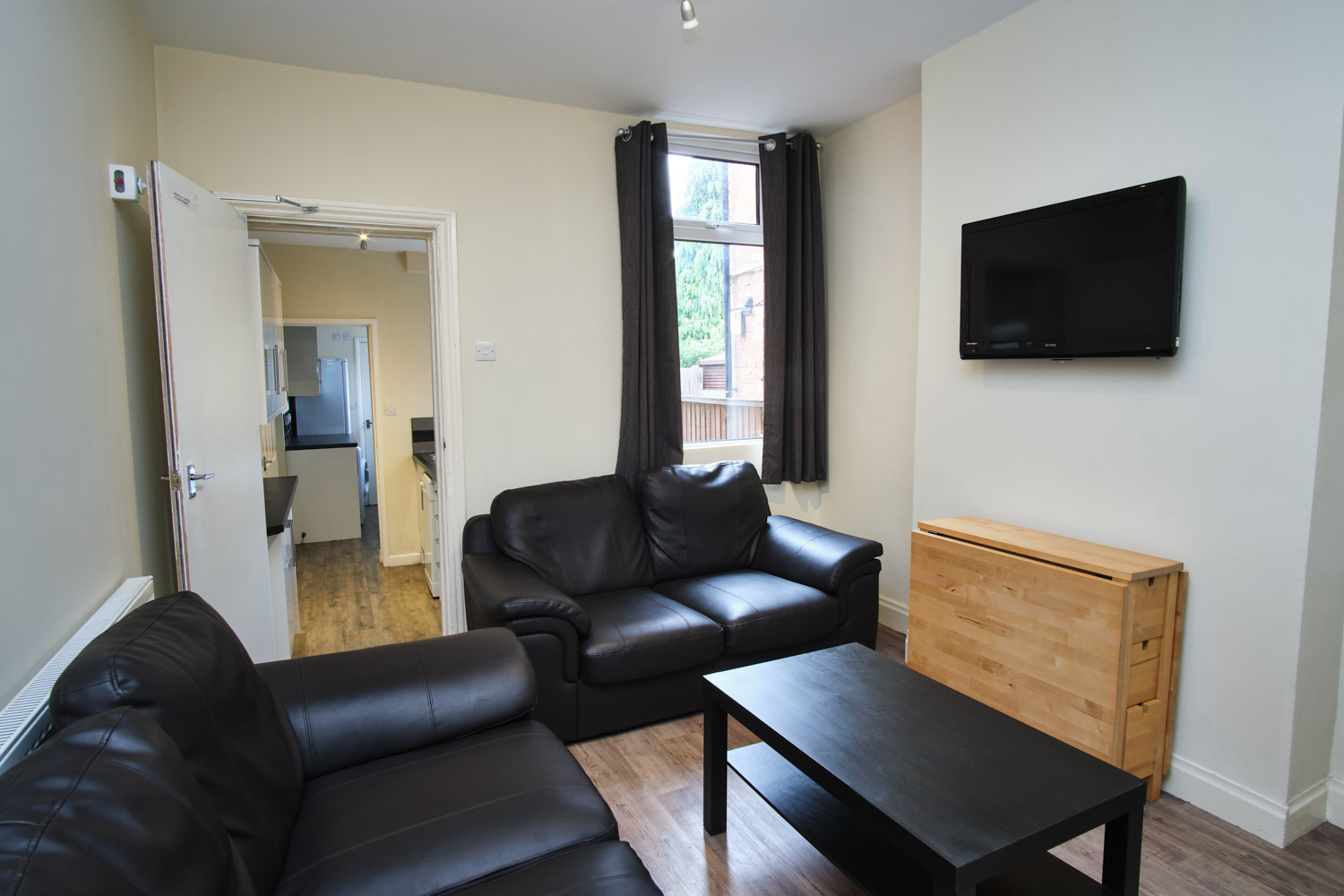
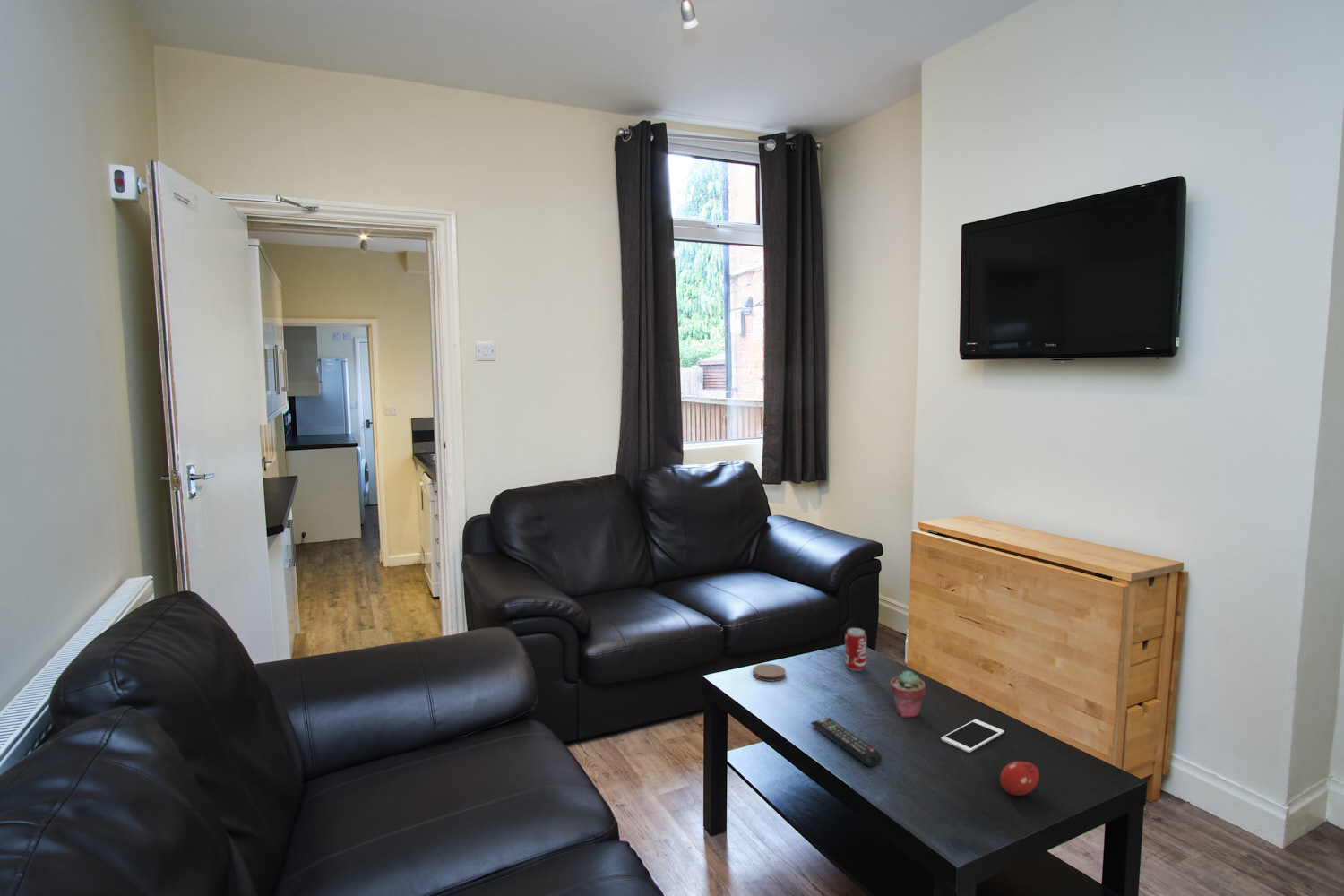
+ coaster [752,663,787,683]
+ fruit [999,761,1040,797]
+ remote control [810,717,883,768]
+ beverage can [844,627,867,672]
+ potted succulent [889,669,926,719]
+ cell phone [940,719,1004,754]
